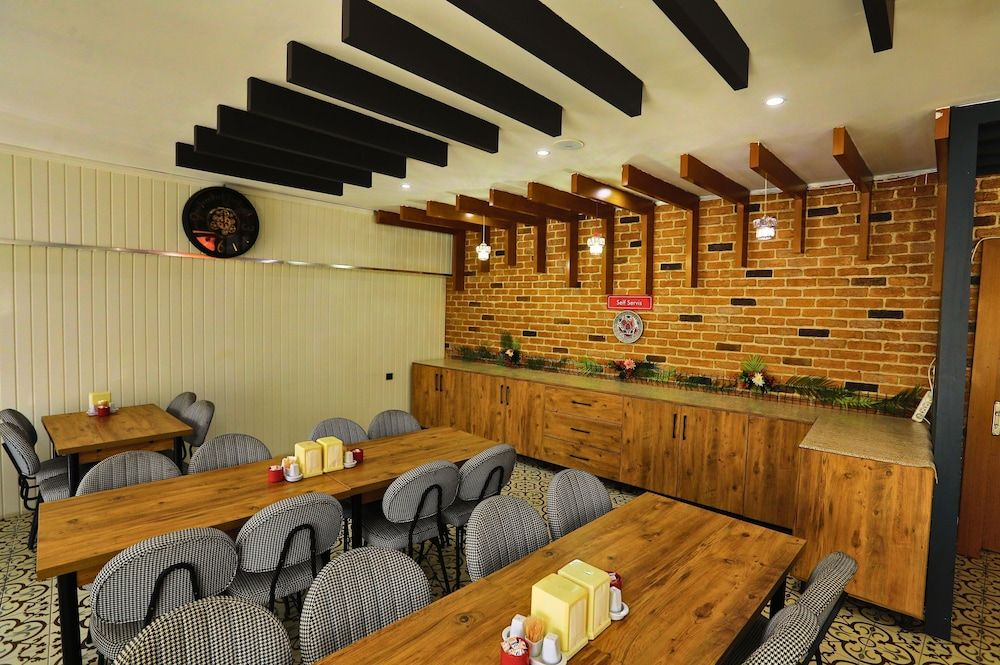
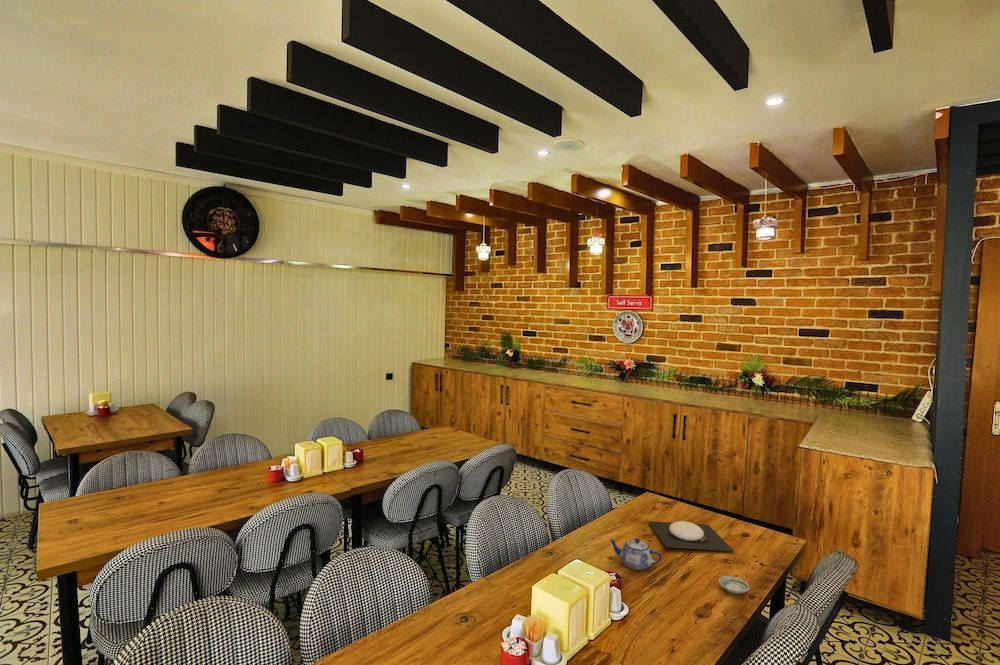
+ teapot [607,537,663,571]
+ saucer [718,575,750,595]
+ plate [647,520,735,552]
